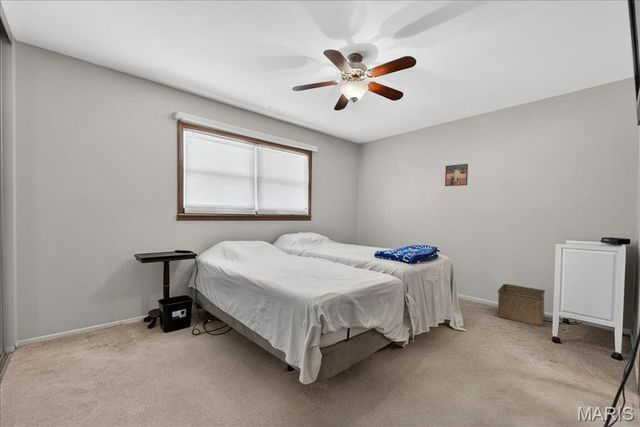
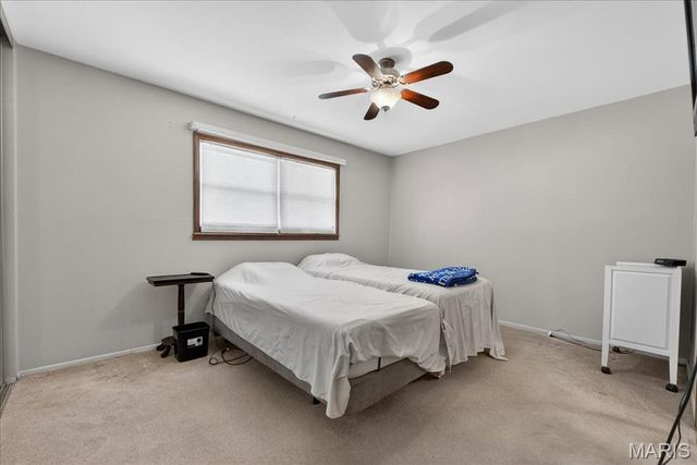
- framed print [444,163,469,187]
- storage bin [497,283,546,328]
